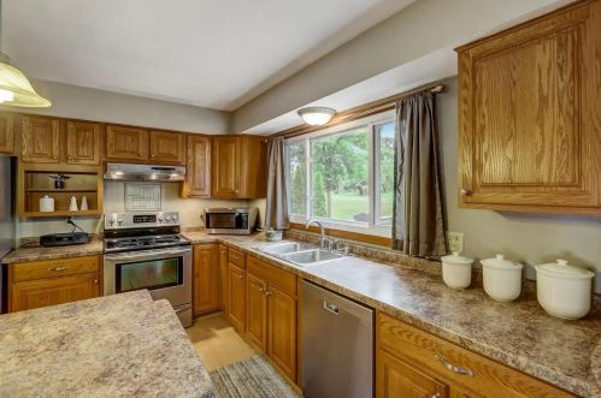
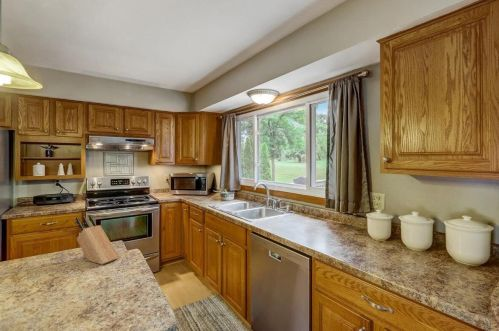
+ knife block [75,214,120,265]
